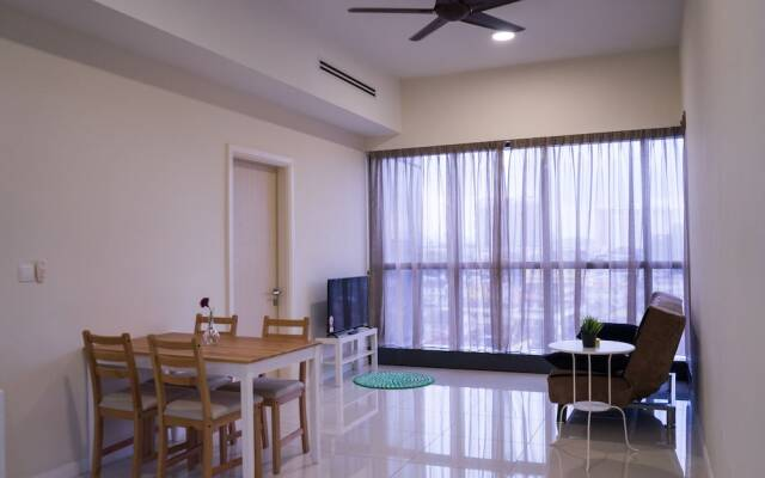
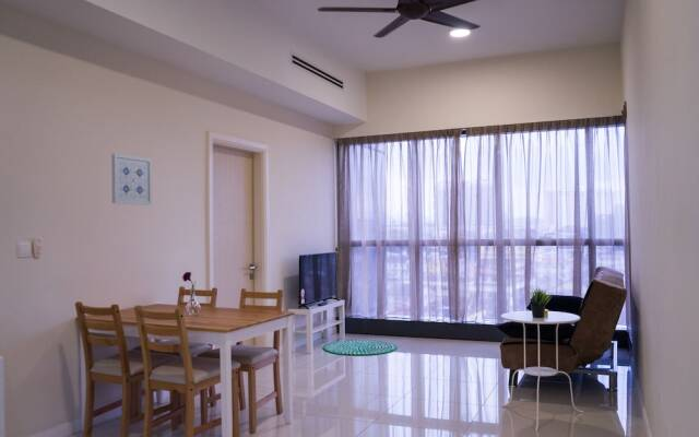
+ wall art [110,153,153,206]
